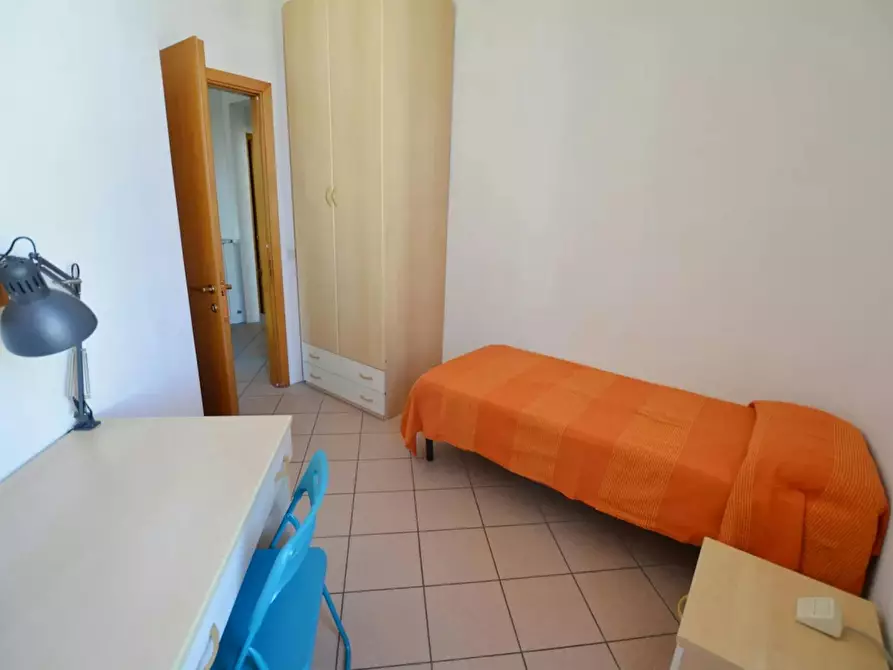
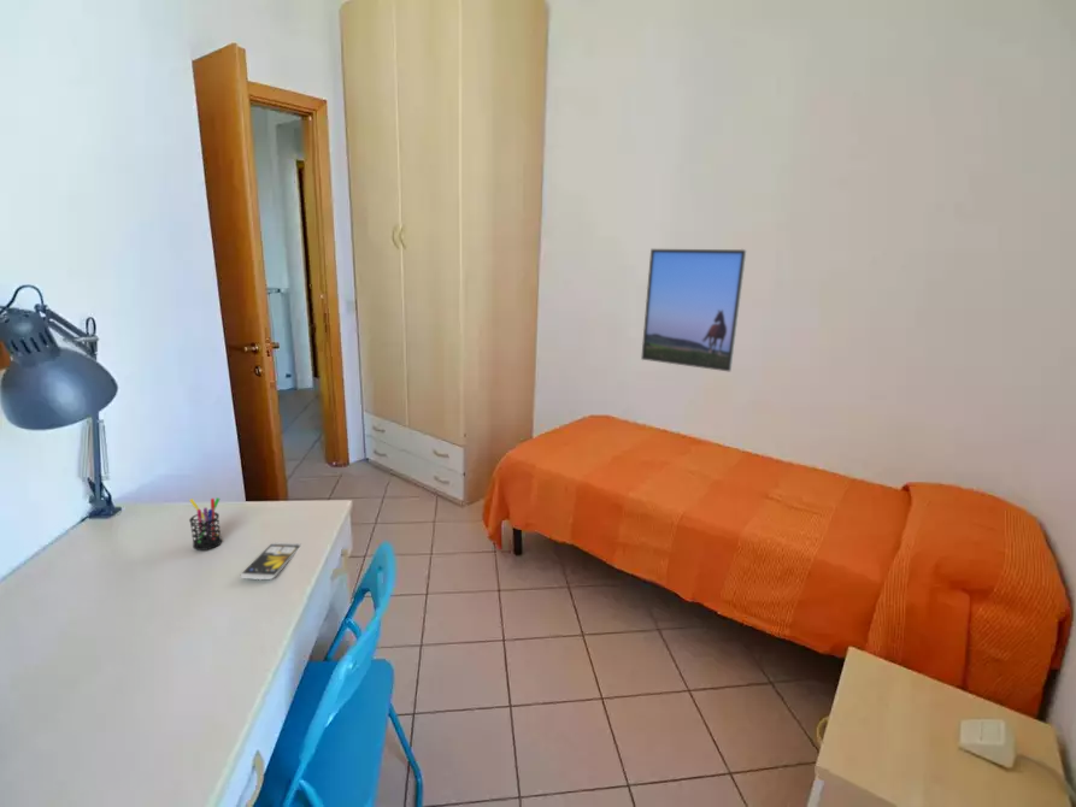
+ pen holder [188,496,223,552]
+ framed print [640,248,748,372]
+ smartphone [240,541,302,581]
